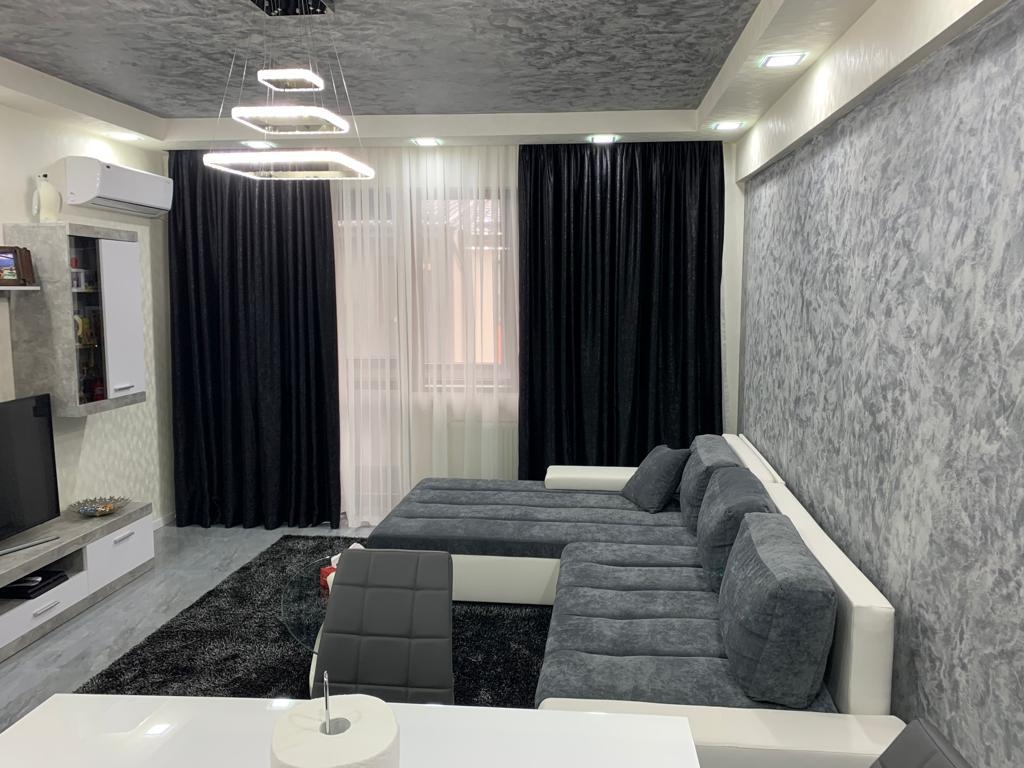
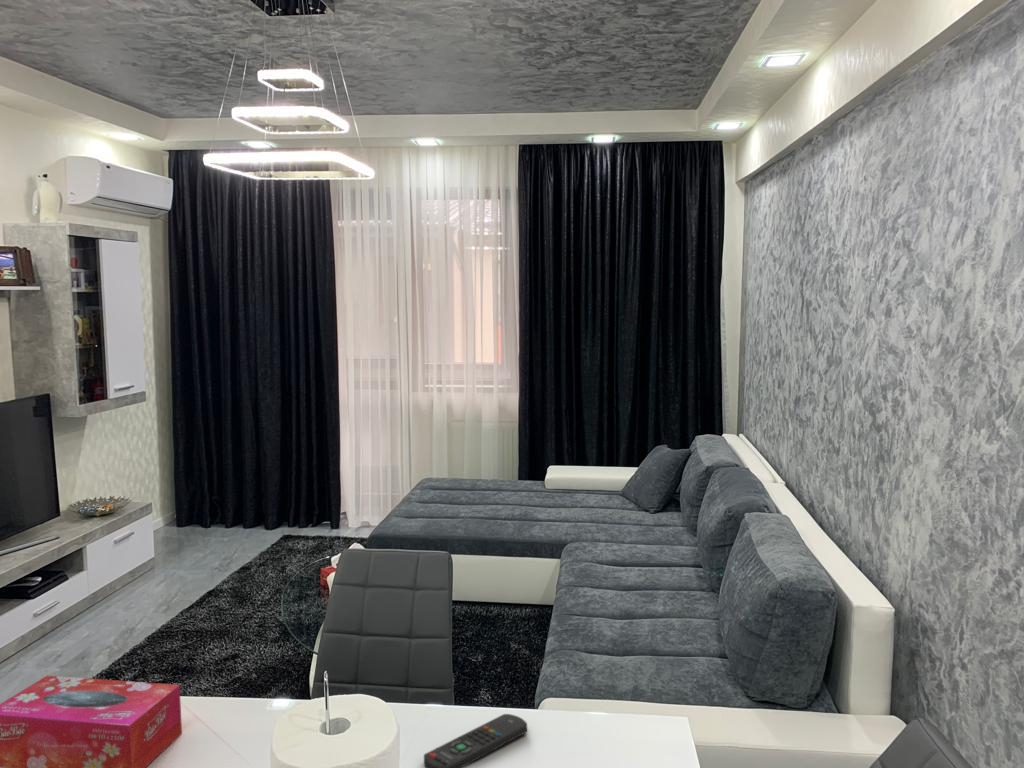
+ remote control [423,713,528,768]
+ tissue box [0,675,183,768]
